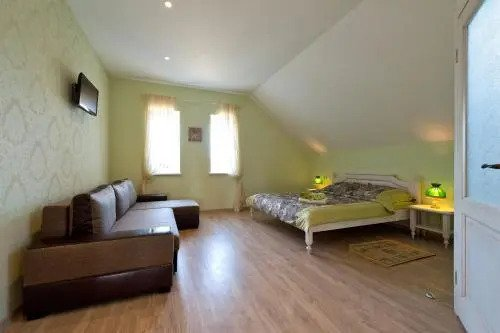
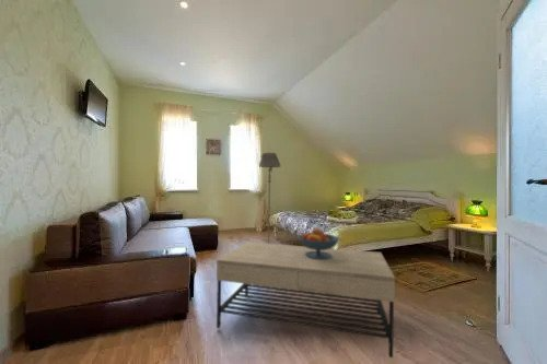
+ coffee table [216,242,396,359]
+ floor lamp [258,152,281,244]
+ fruit bowl [298,227,340,259]
